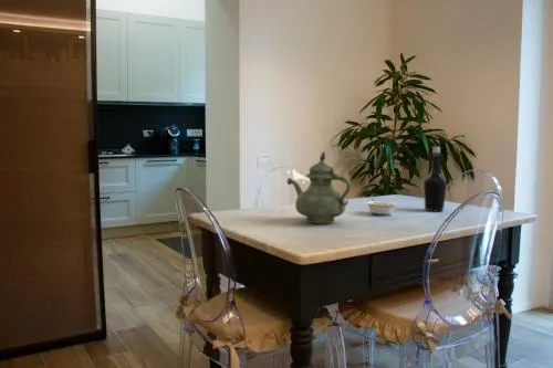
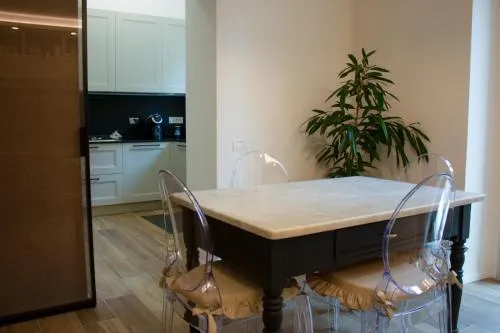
- bottle [422,146,448,212]
- legume [365,197,397,217]
- teapot [285,150,352,224]
